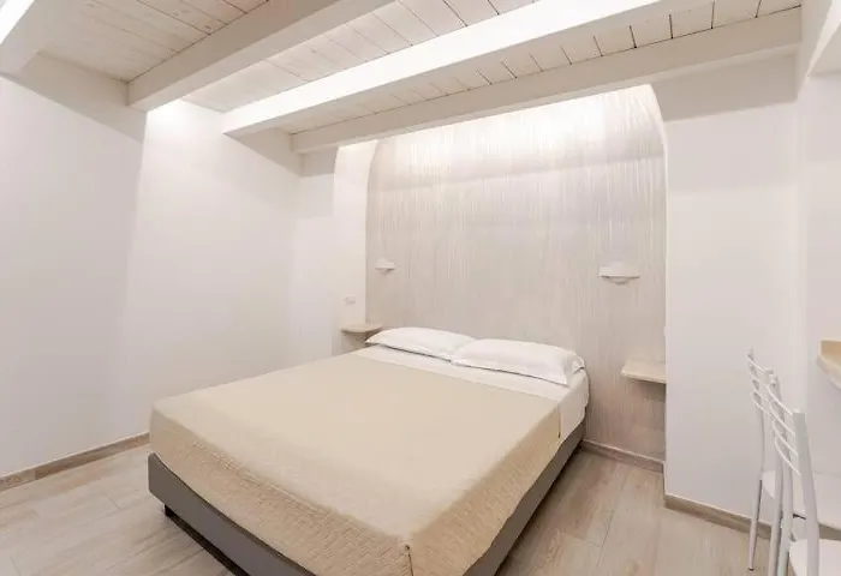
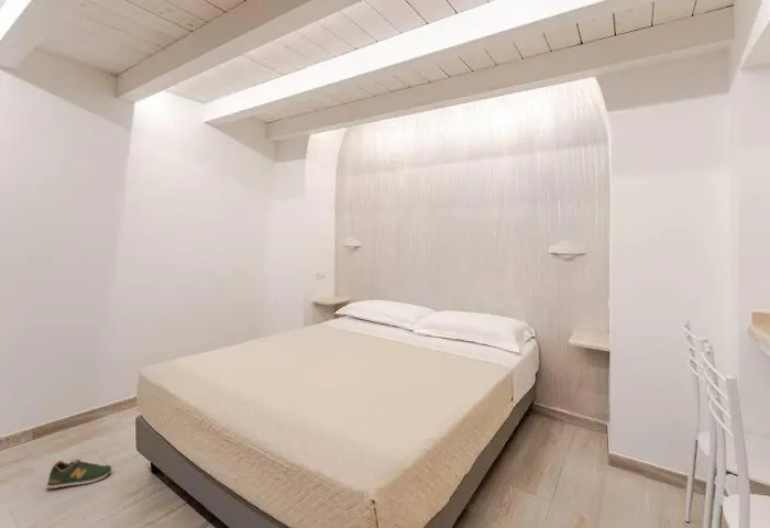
+ shoe [45,459,112,490]
